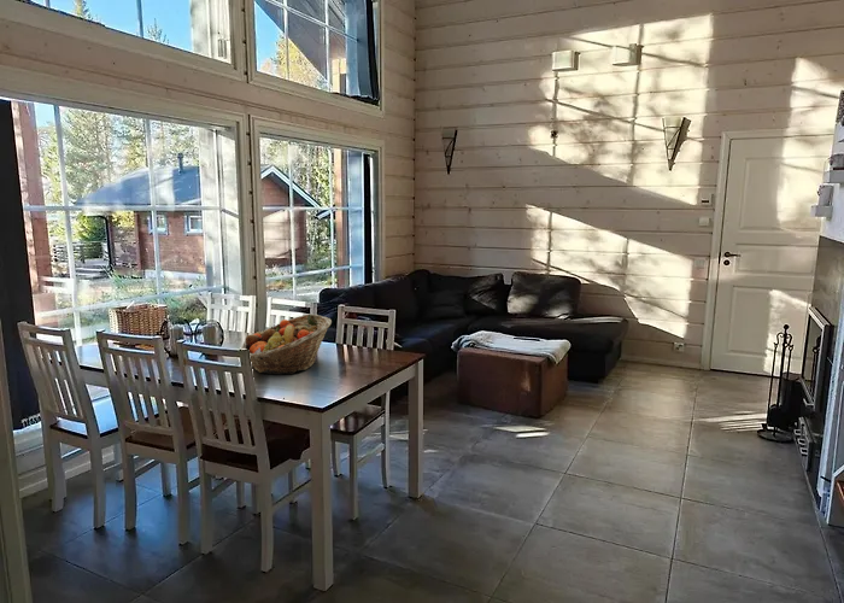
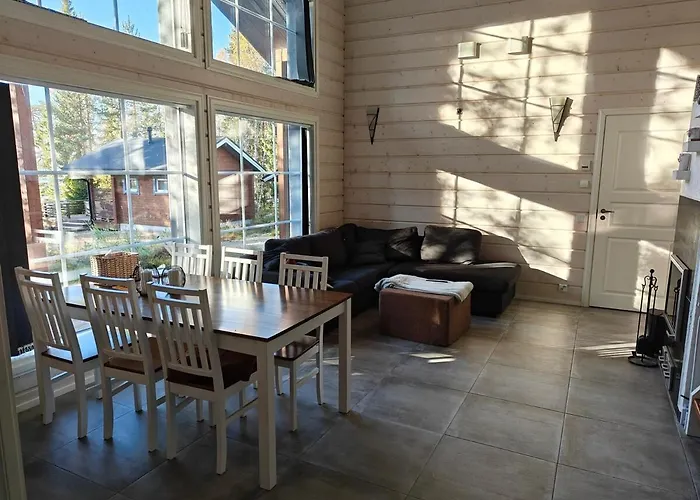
- fruit basket [240,314,333,375]
